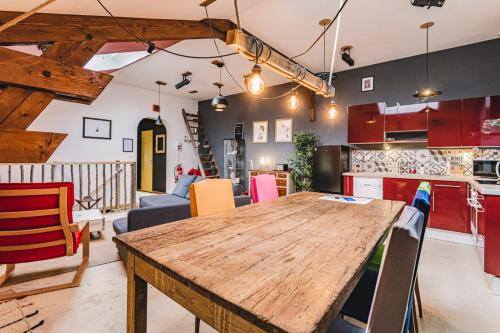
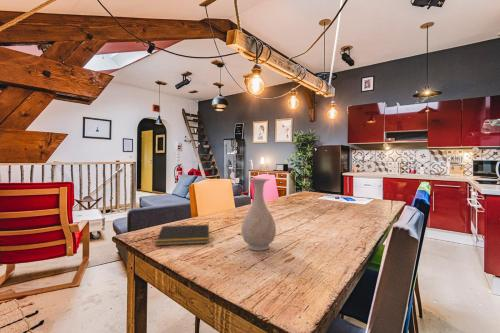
+ vase [240,178,277,252]
+ notepad [155,224,210,247]
